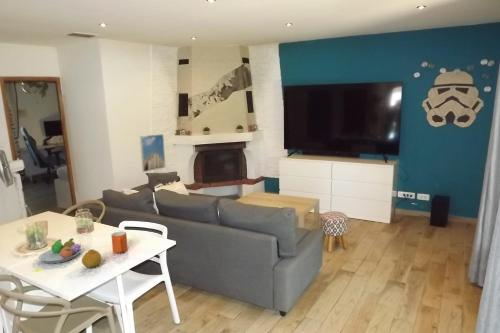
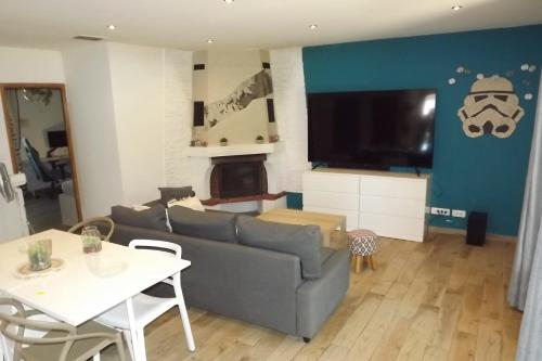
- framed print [139,133,167,173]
- fruit [81,248,102,269]
- fruit bowl [38,237,82,264]
- mug [111,230,129,254]
